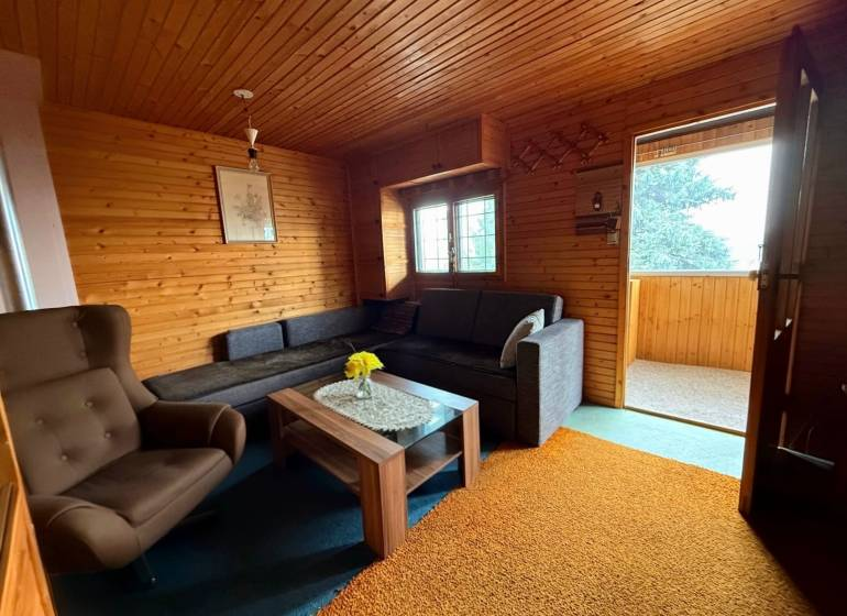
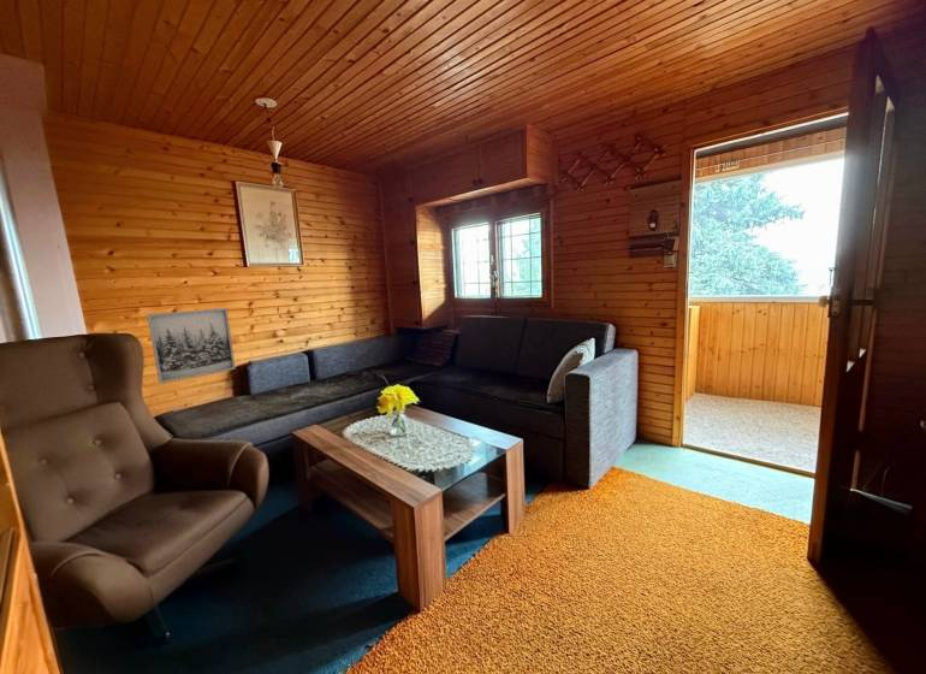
+ wall art [146,307,237,384]
